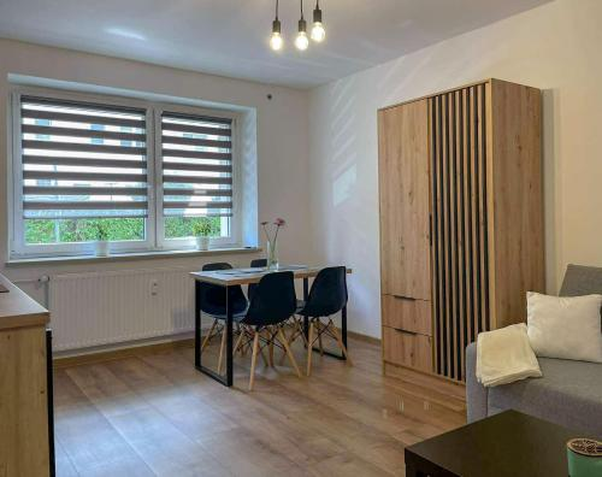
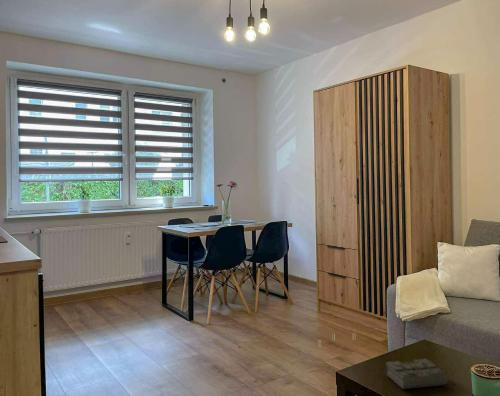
+ diary [385,358,455,390]
